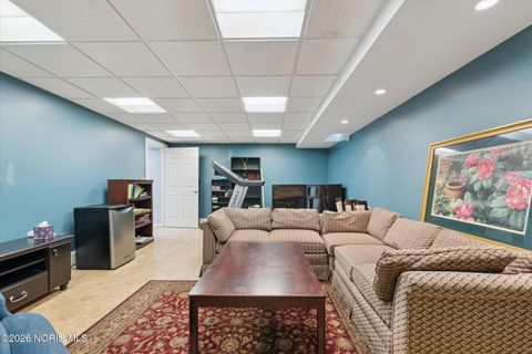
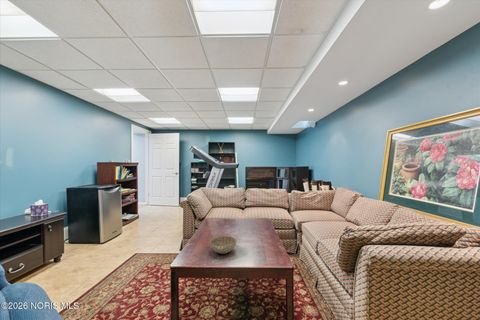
+ decorative bowl [209,234,238,255]
